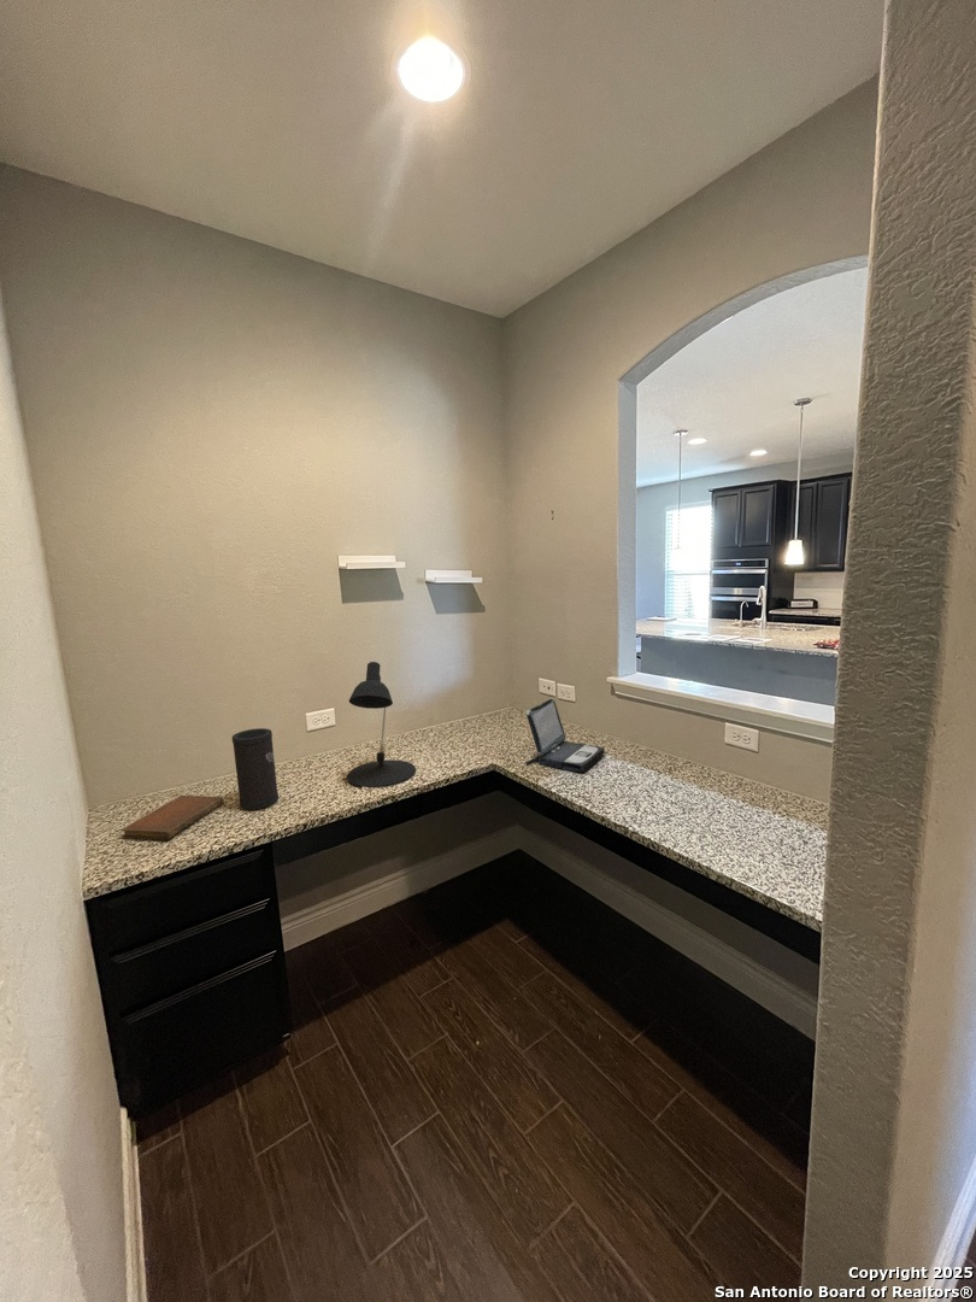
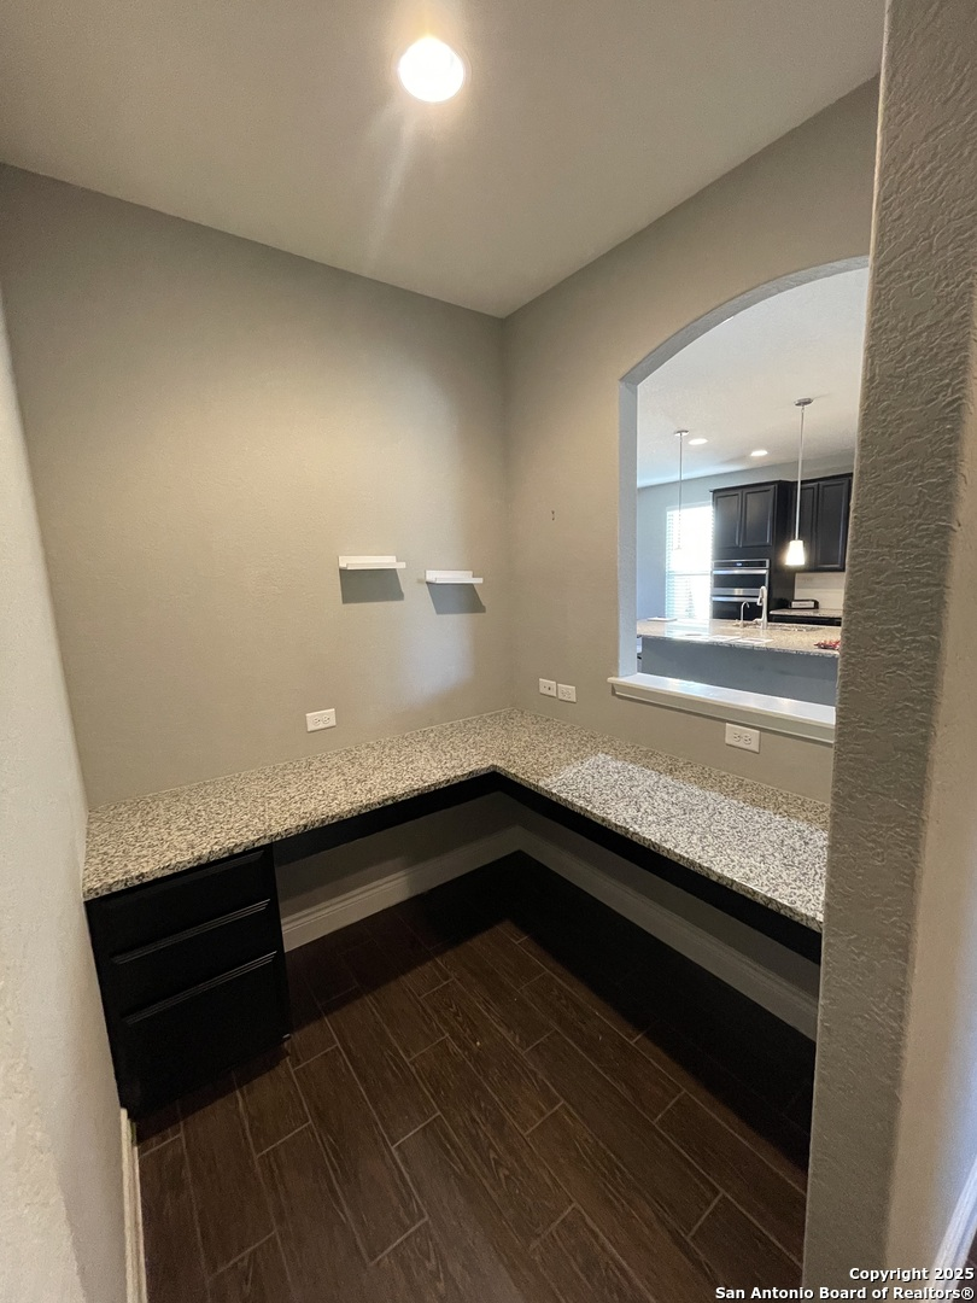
- laptop [524,698,606,773]
- desk lamp [346,661,417,788]
- notebook [120,794,225,841]
- speaker [231,727,280,810]
